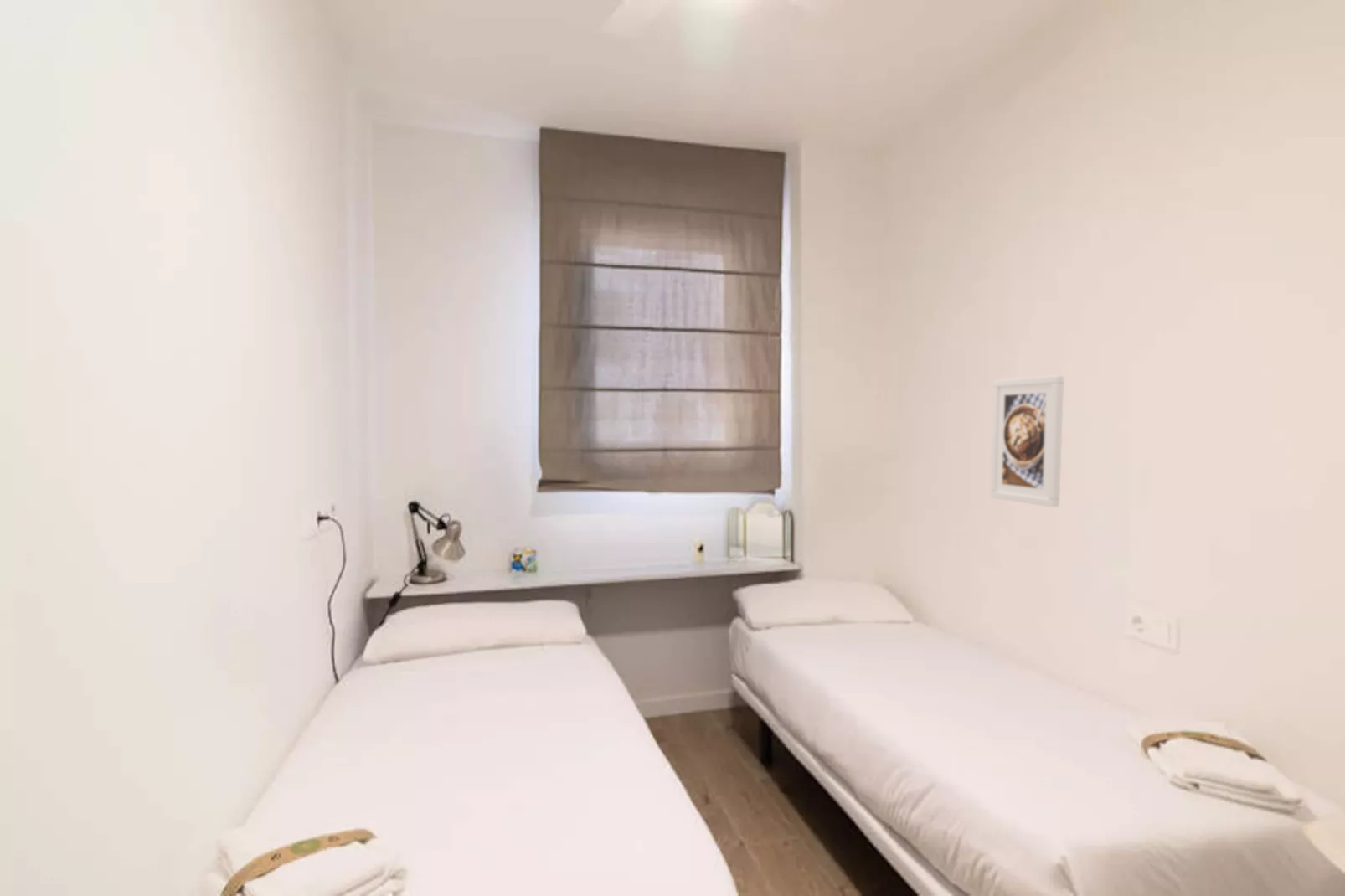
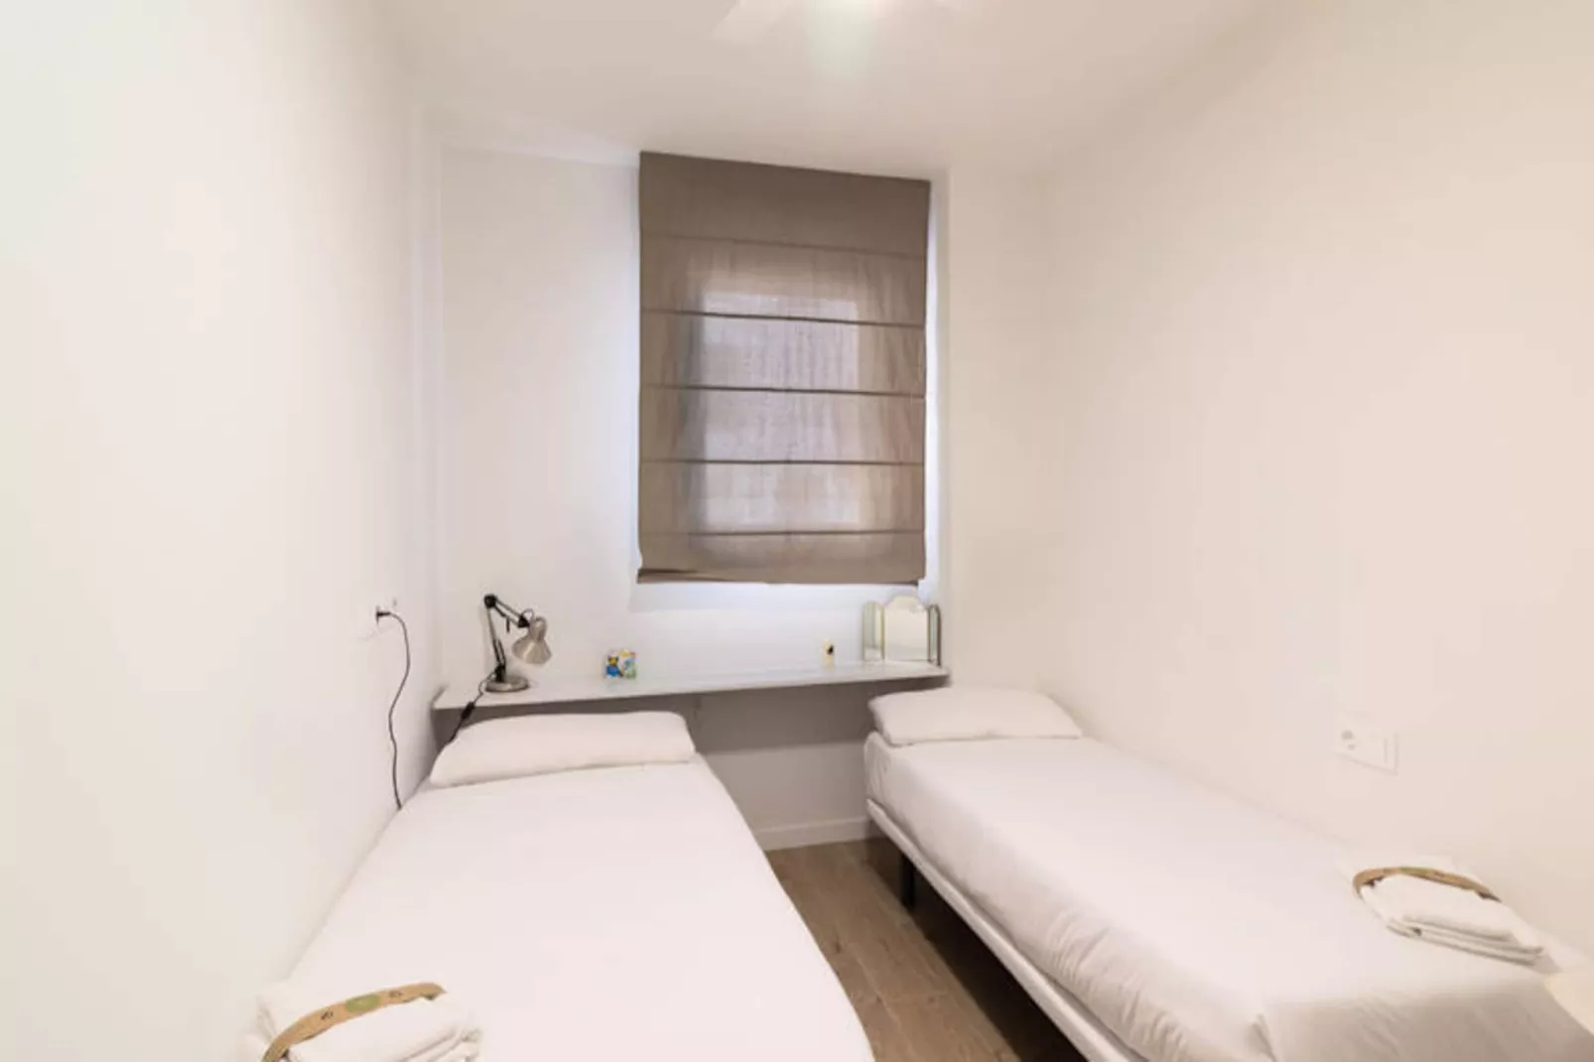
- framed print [989,374,1064,508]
